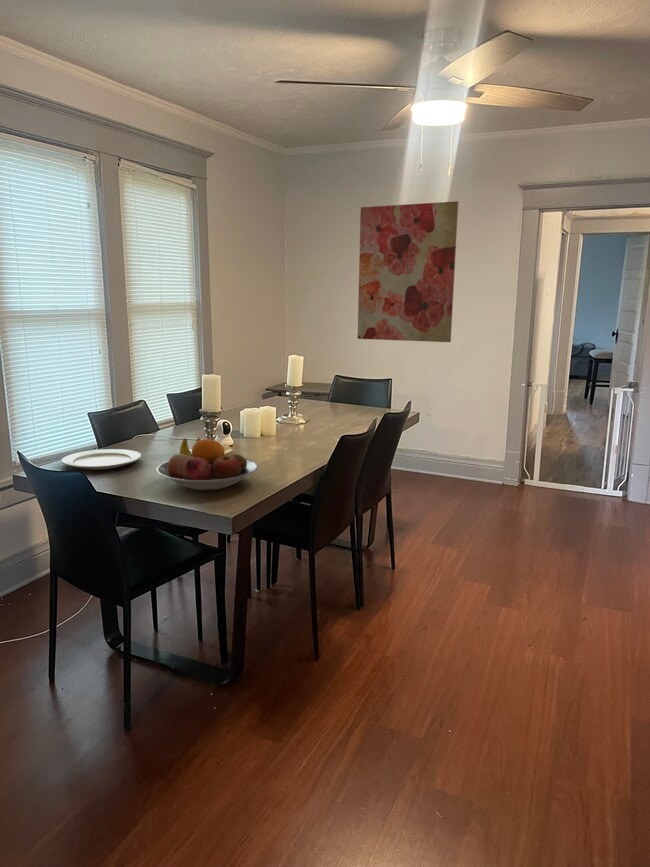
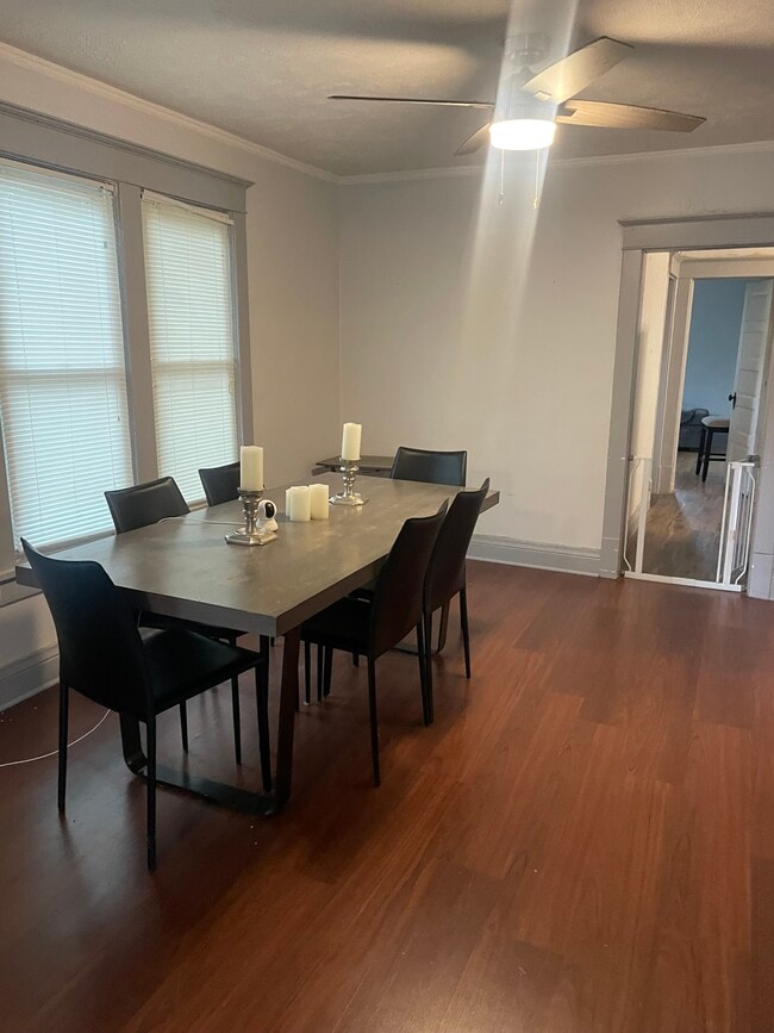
- chinaware [60,448,142,471]
- wall art [357,200,459,343]
- fruit bowl [156,437,259,491]
